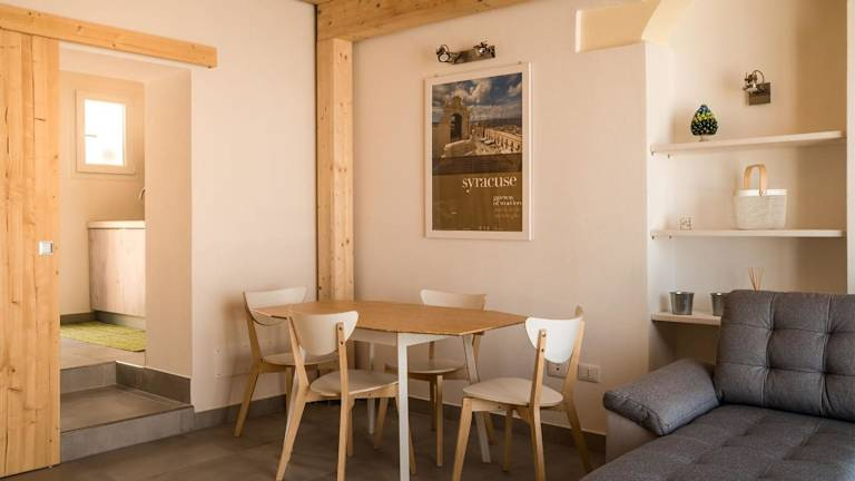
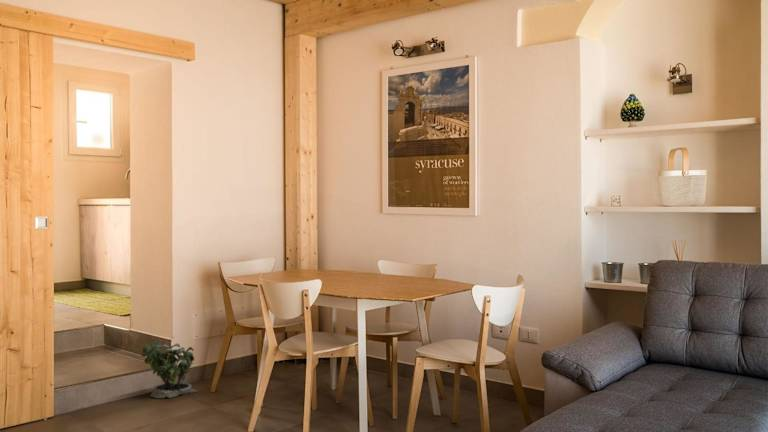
+ potted plant [140,336,199,399]
